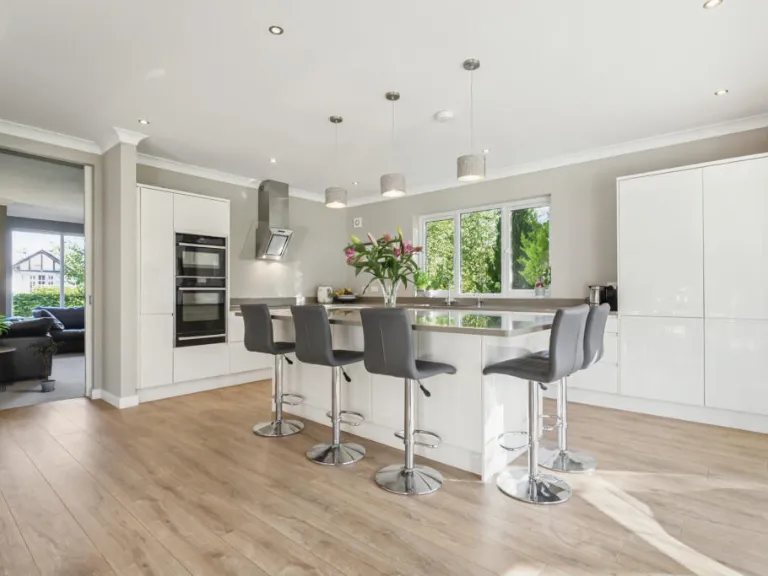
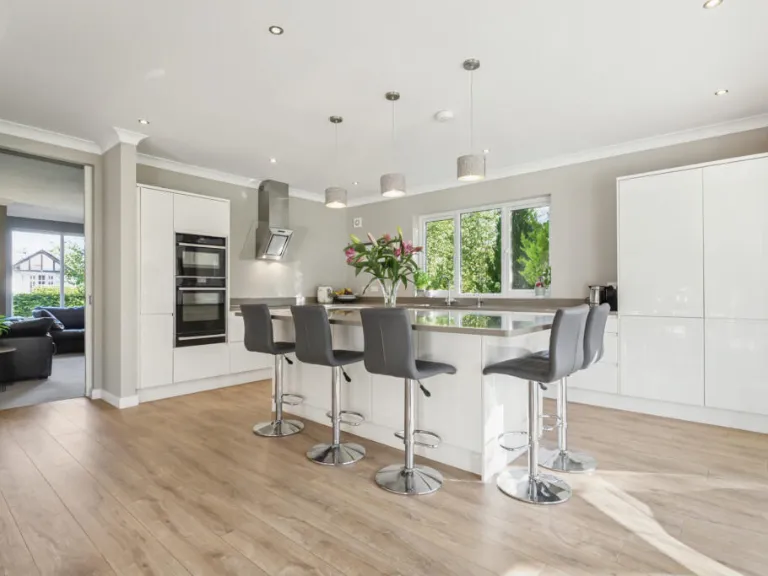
- potted plant [25,336,68,393]
